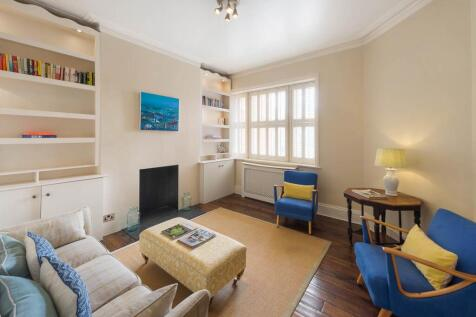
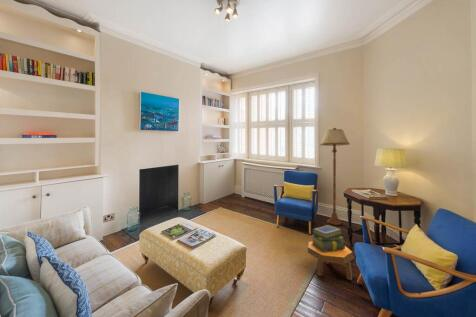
+ footstool [307,241,355,282]
+ floor lamp [319,127,351,226]
+ stack of books [310,224,346,252]
